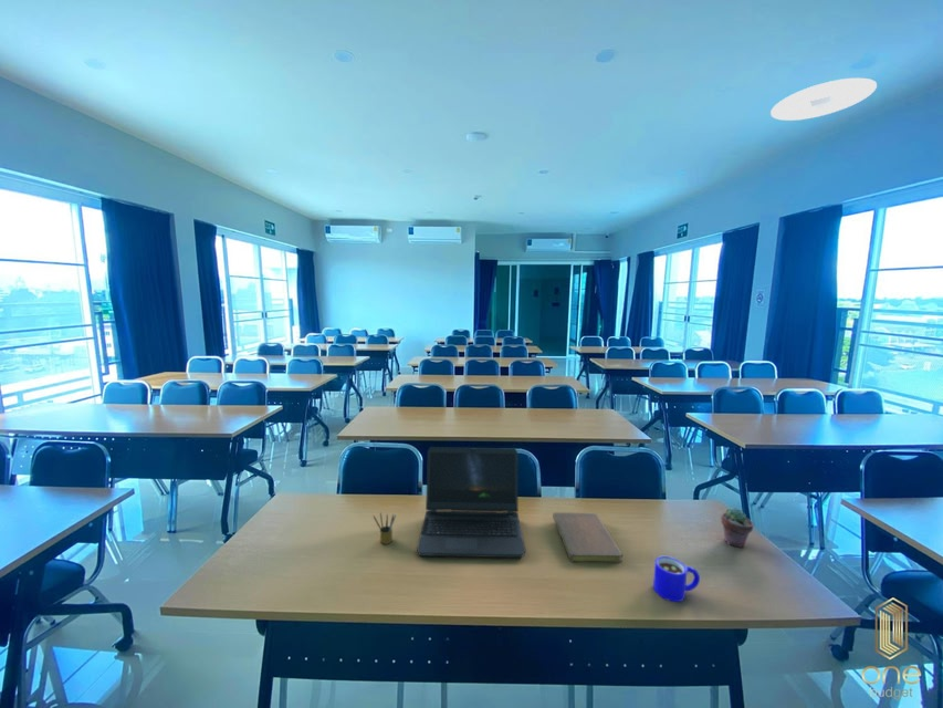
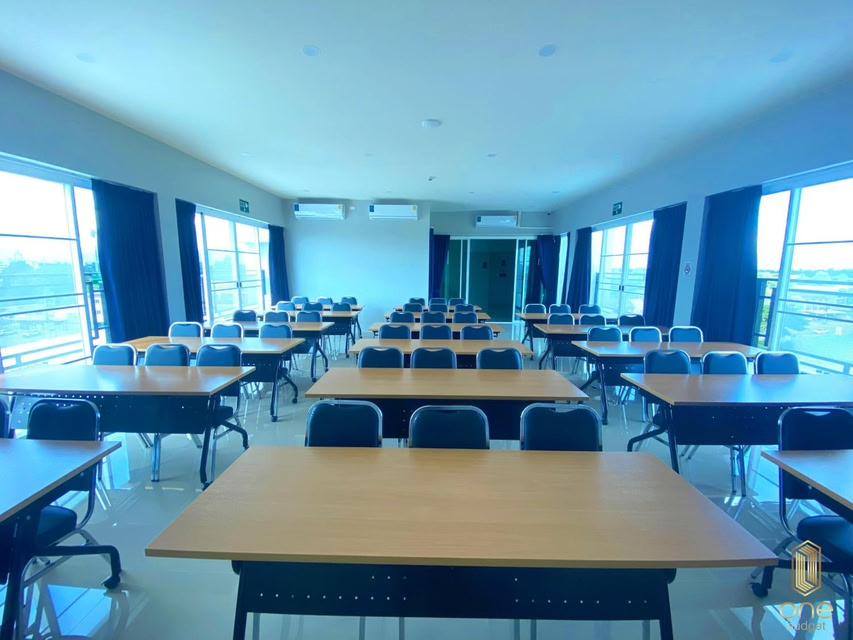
- notebook [552,511,624,563]
- ceiling light [769,76,878,122]
- mug [652,555,701,603]
- potted succulent [720,507,755,549]
- laptop computer [416,446,526,559]
- pencil box [373,512,397,545]
